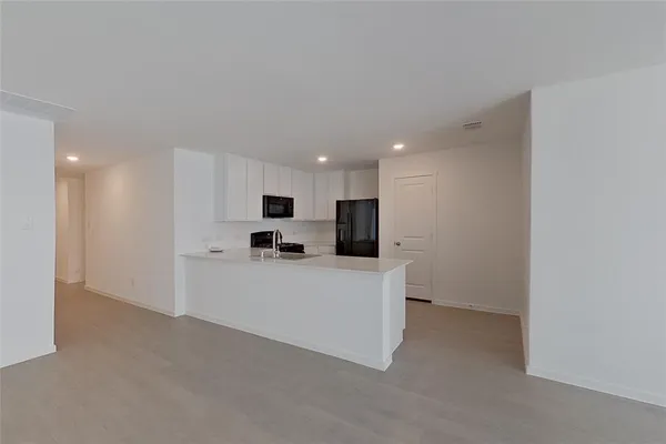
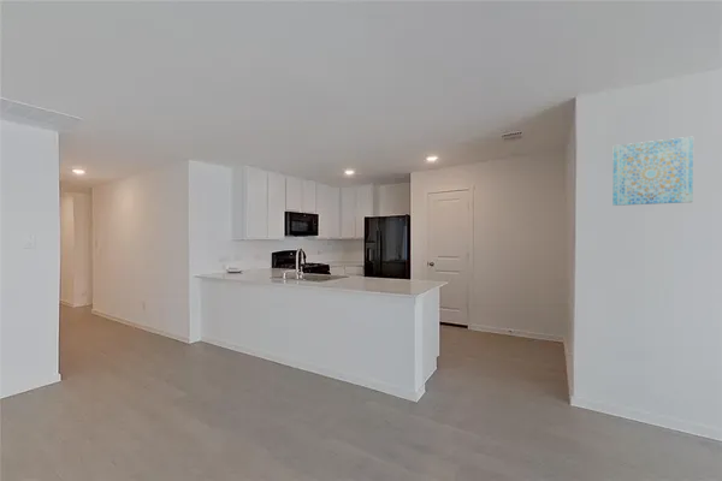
+ wall art [611,136,694,207]
